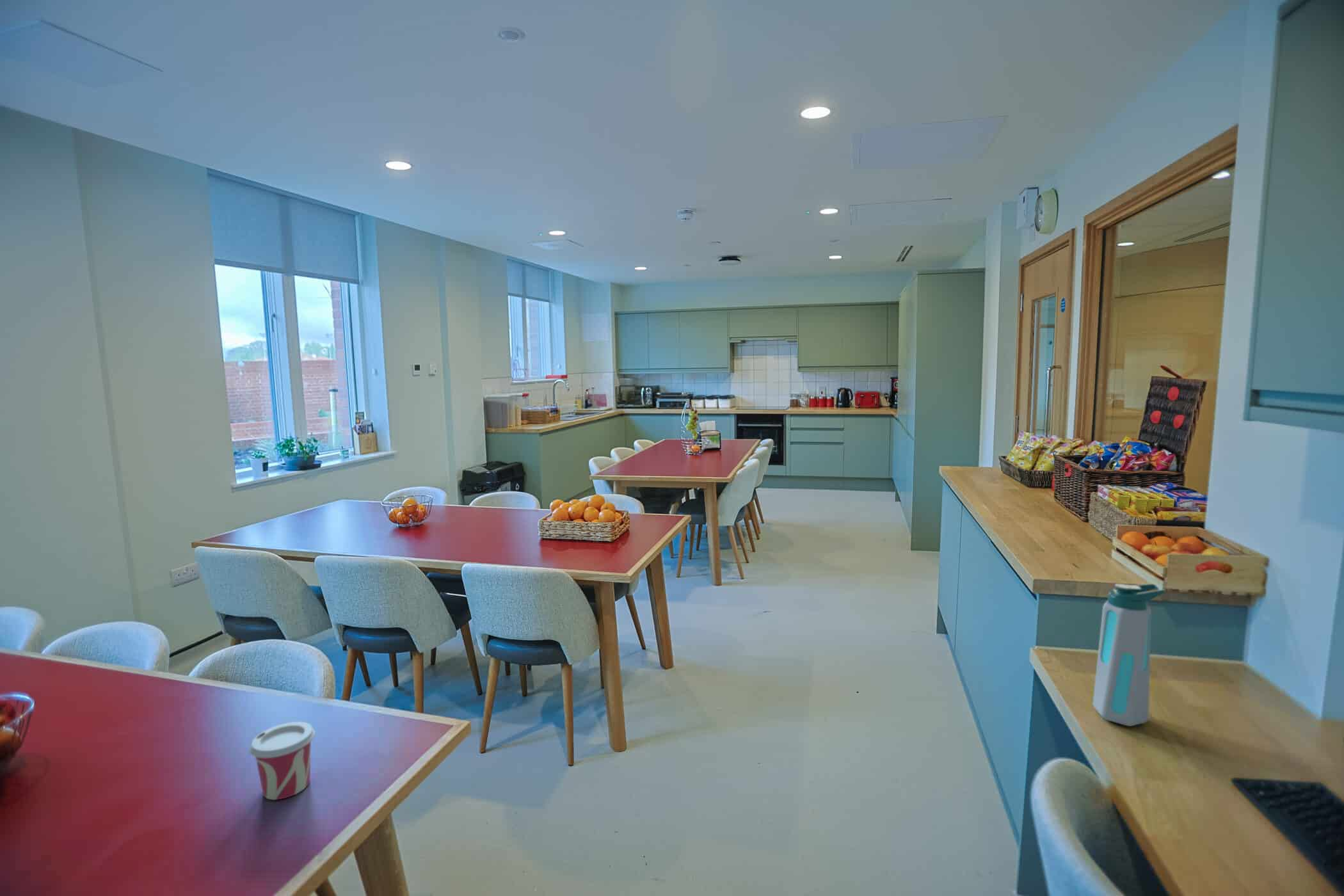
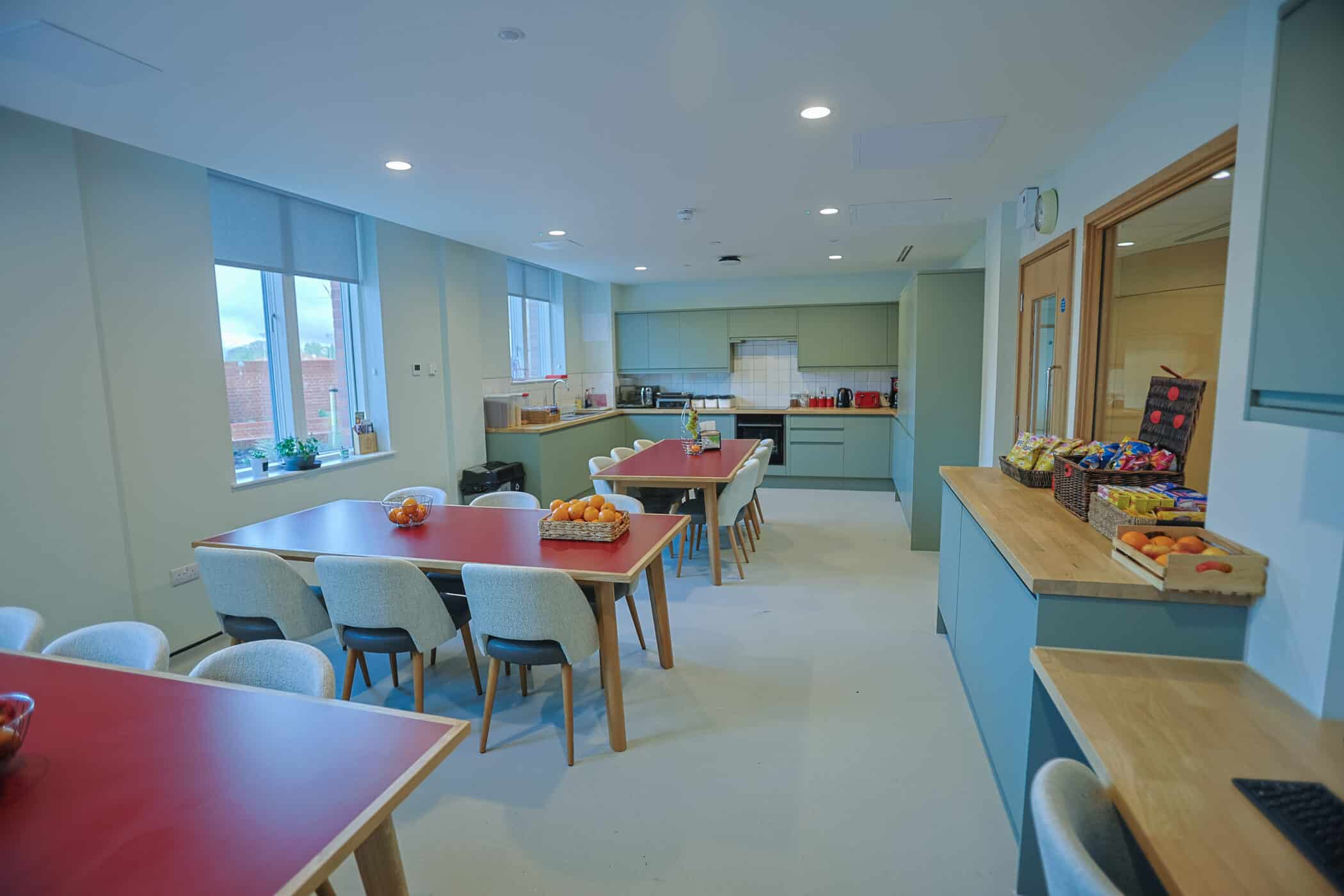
- water bottle [1092,582,1165,727]
- cup [249,721,316,801]
